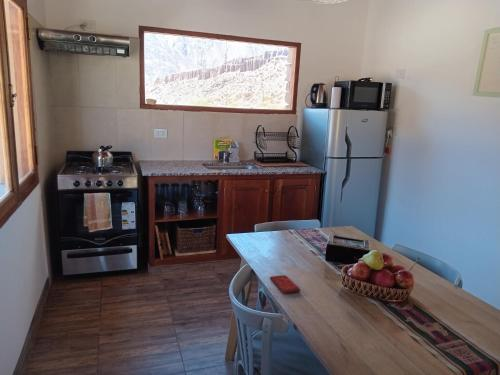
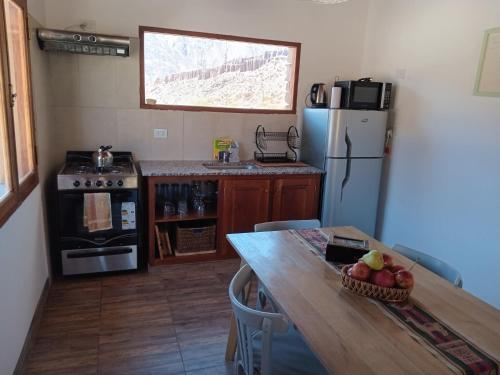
- smartphone [269,274,301,294]
